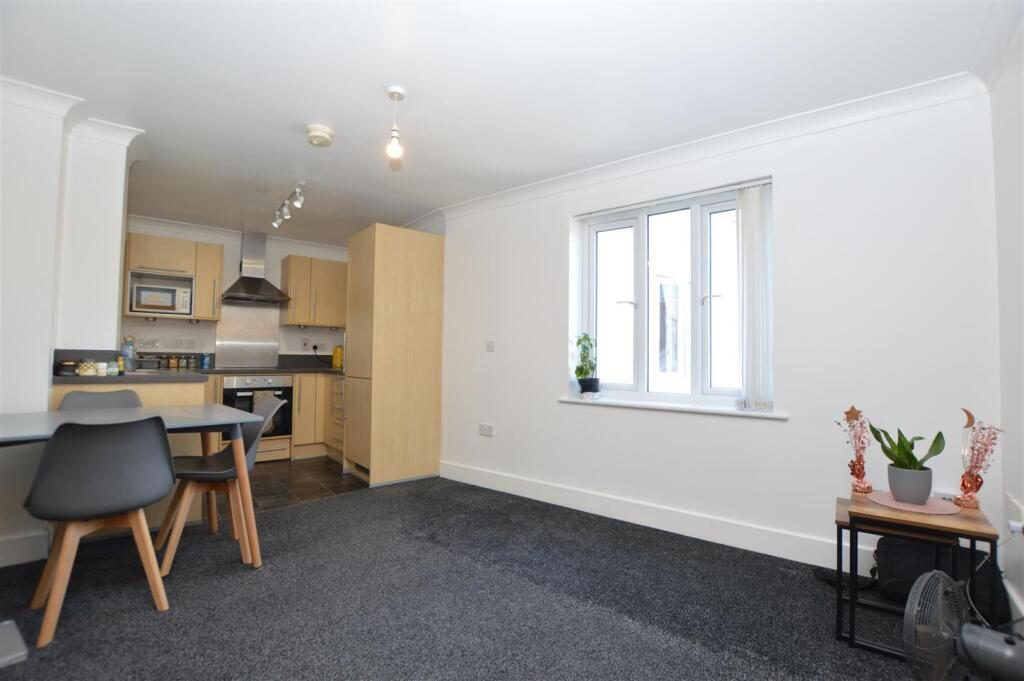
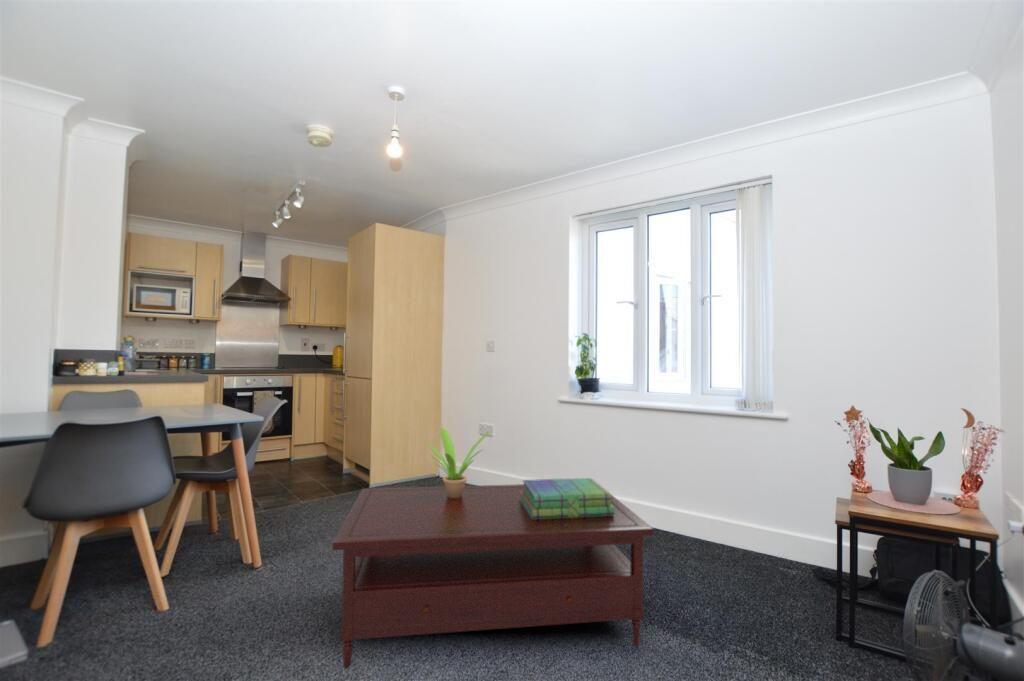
+ stack of books [519,477,615,520]
+ coffee table [331,483,655,670]
+ potted plant [427,426,491,498]
